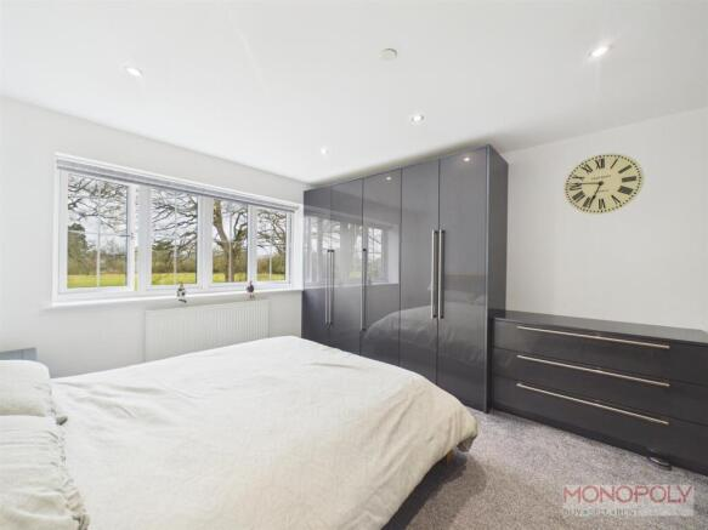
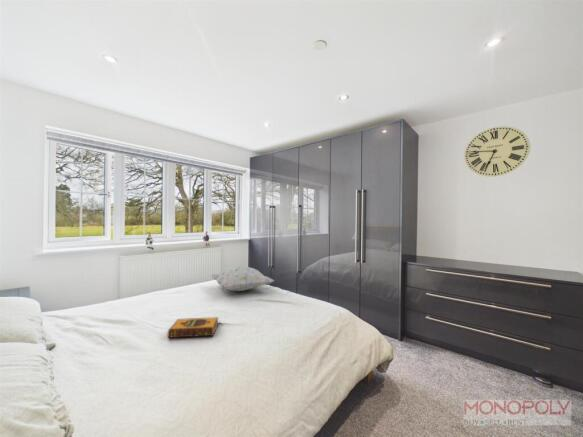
+ decorative pillow [210,265,275,292]
+ hardback book [167,316,219,339]
